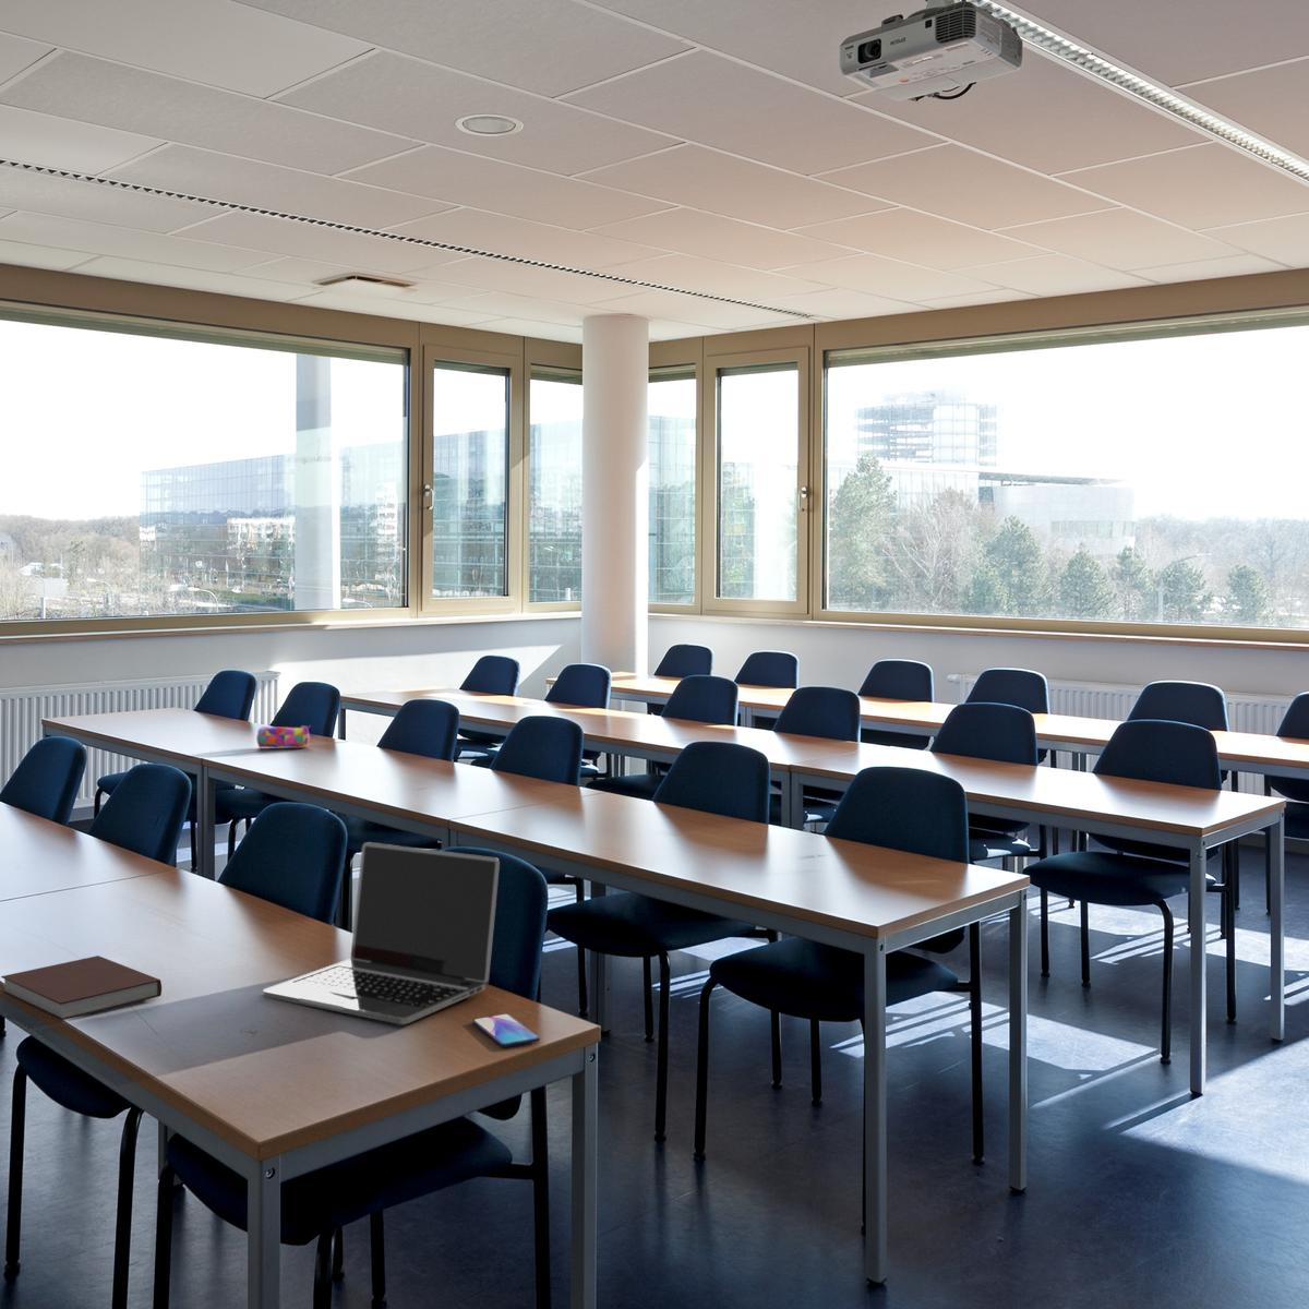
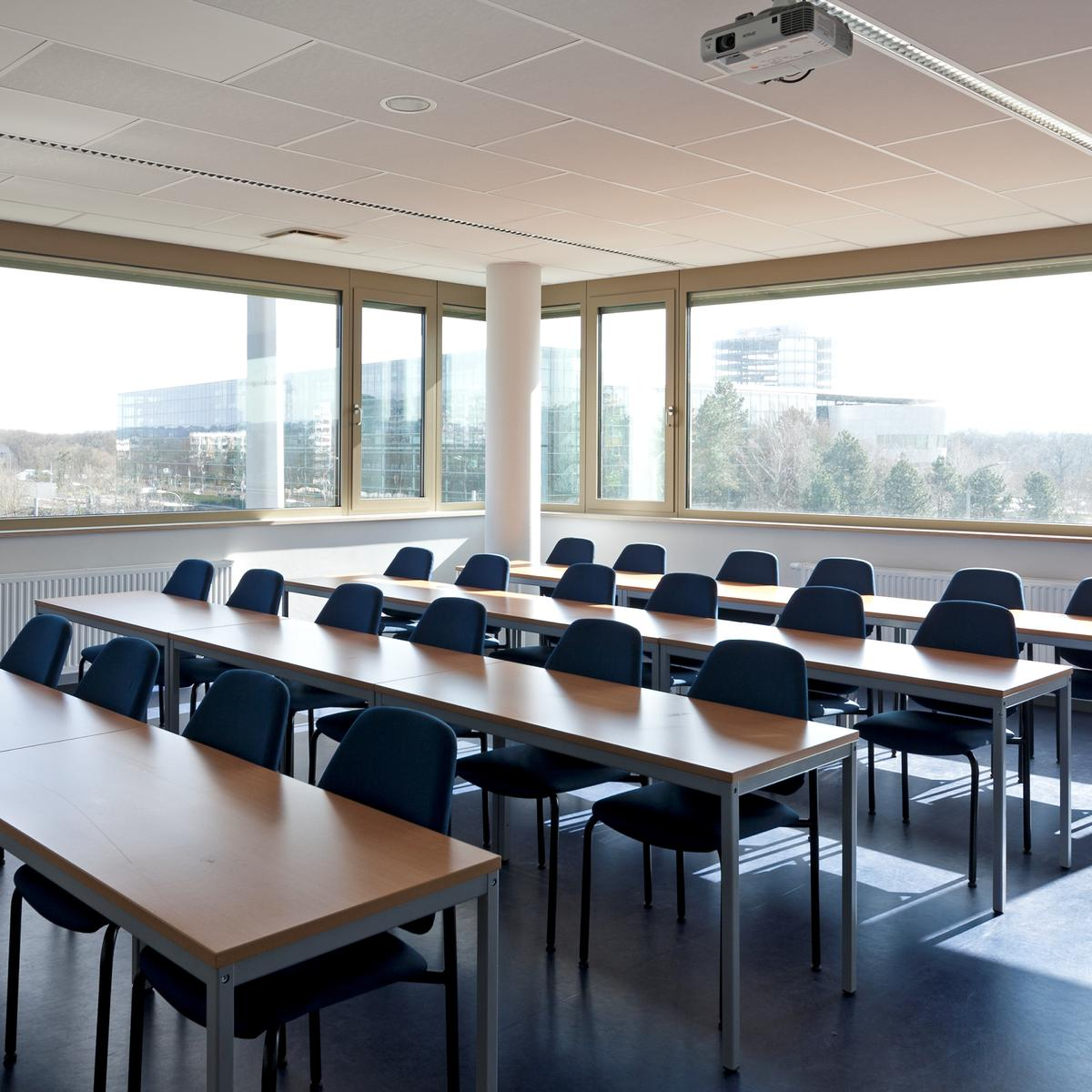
- notebook [0,954,163,1021]
- smartphone [471,1012,541,1049]
- laptop [261,842,501,1025]
- pencil case [255,724,312,749]
